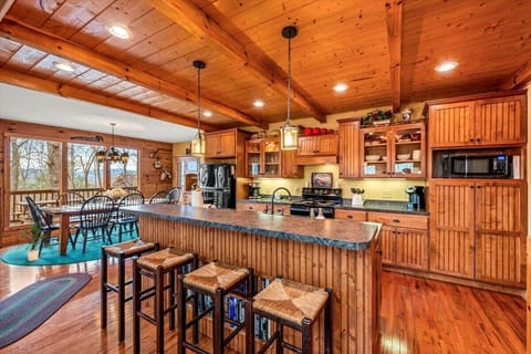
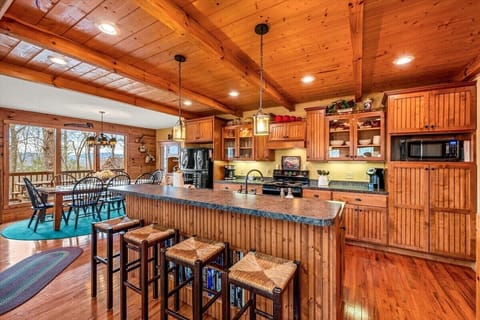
- indoor plant [15,221,54,262]
